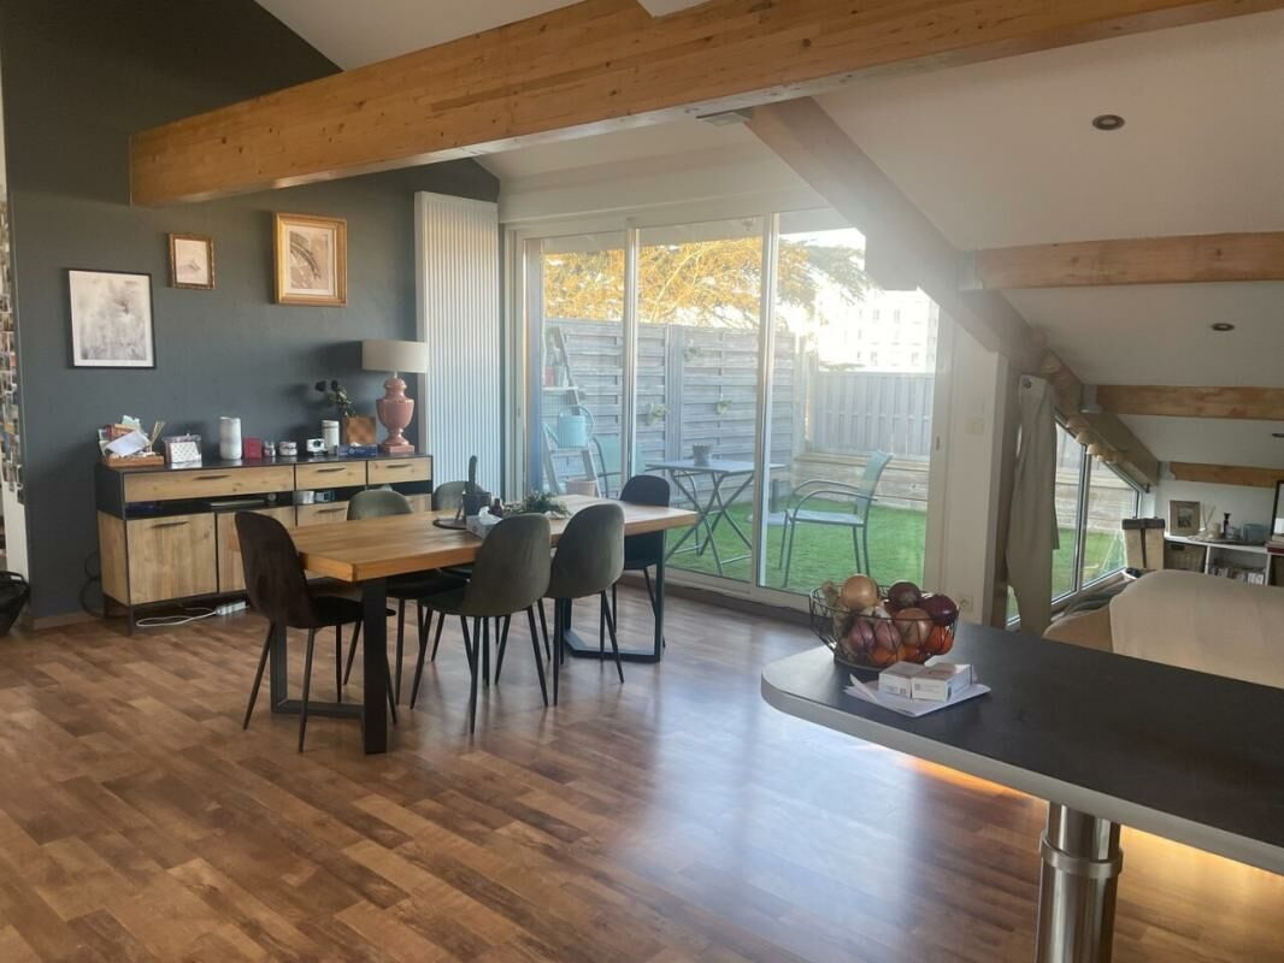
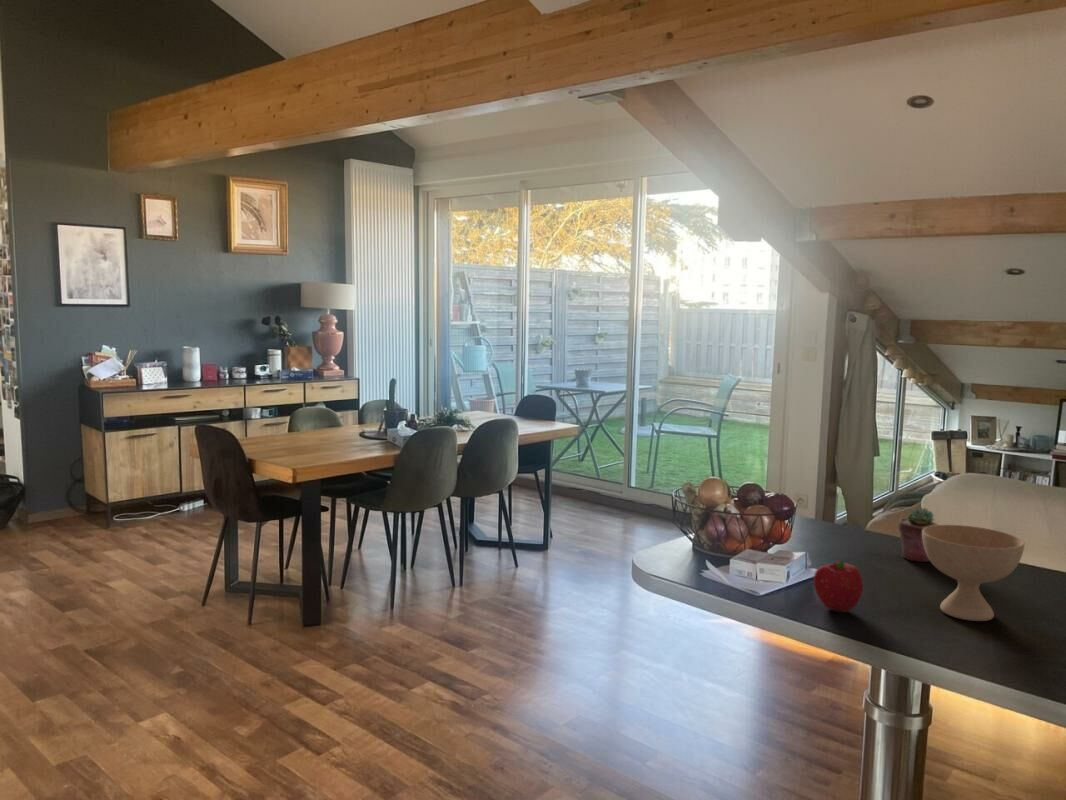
+ bowl [922,524,1026,622]
+ potted succulent [897,507,940,563]
+ fruit [813,560,864,613]
